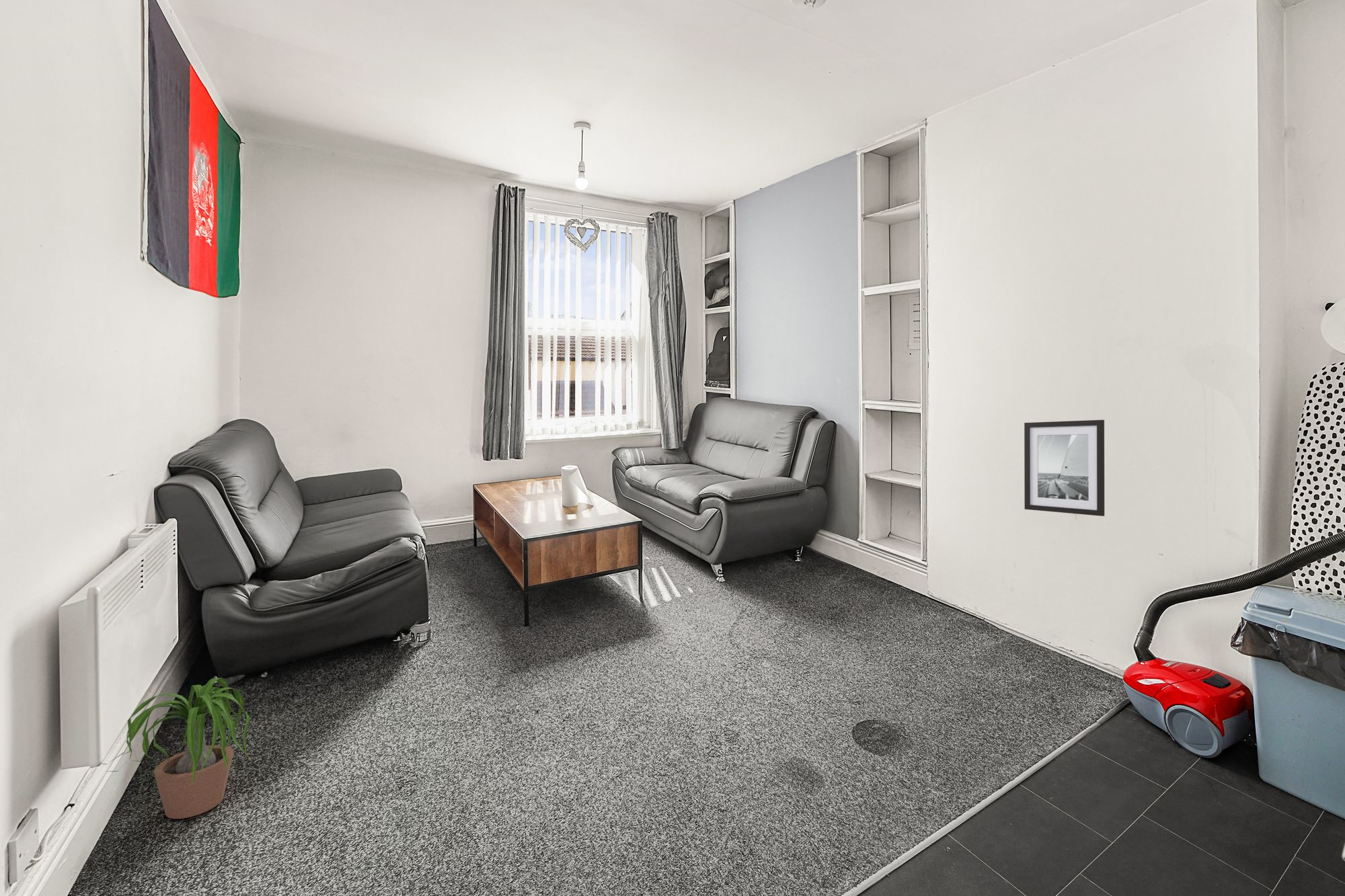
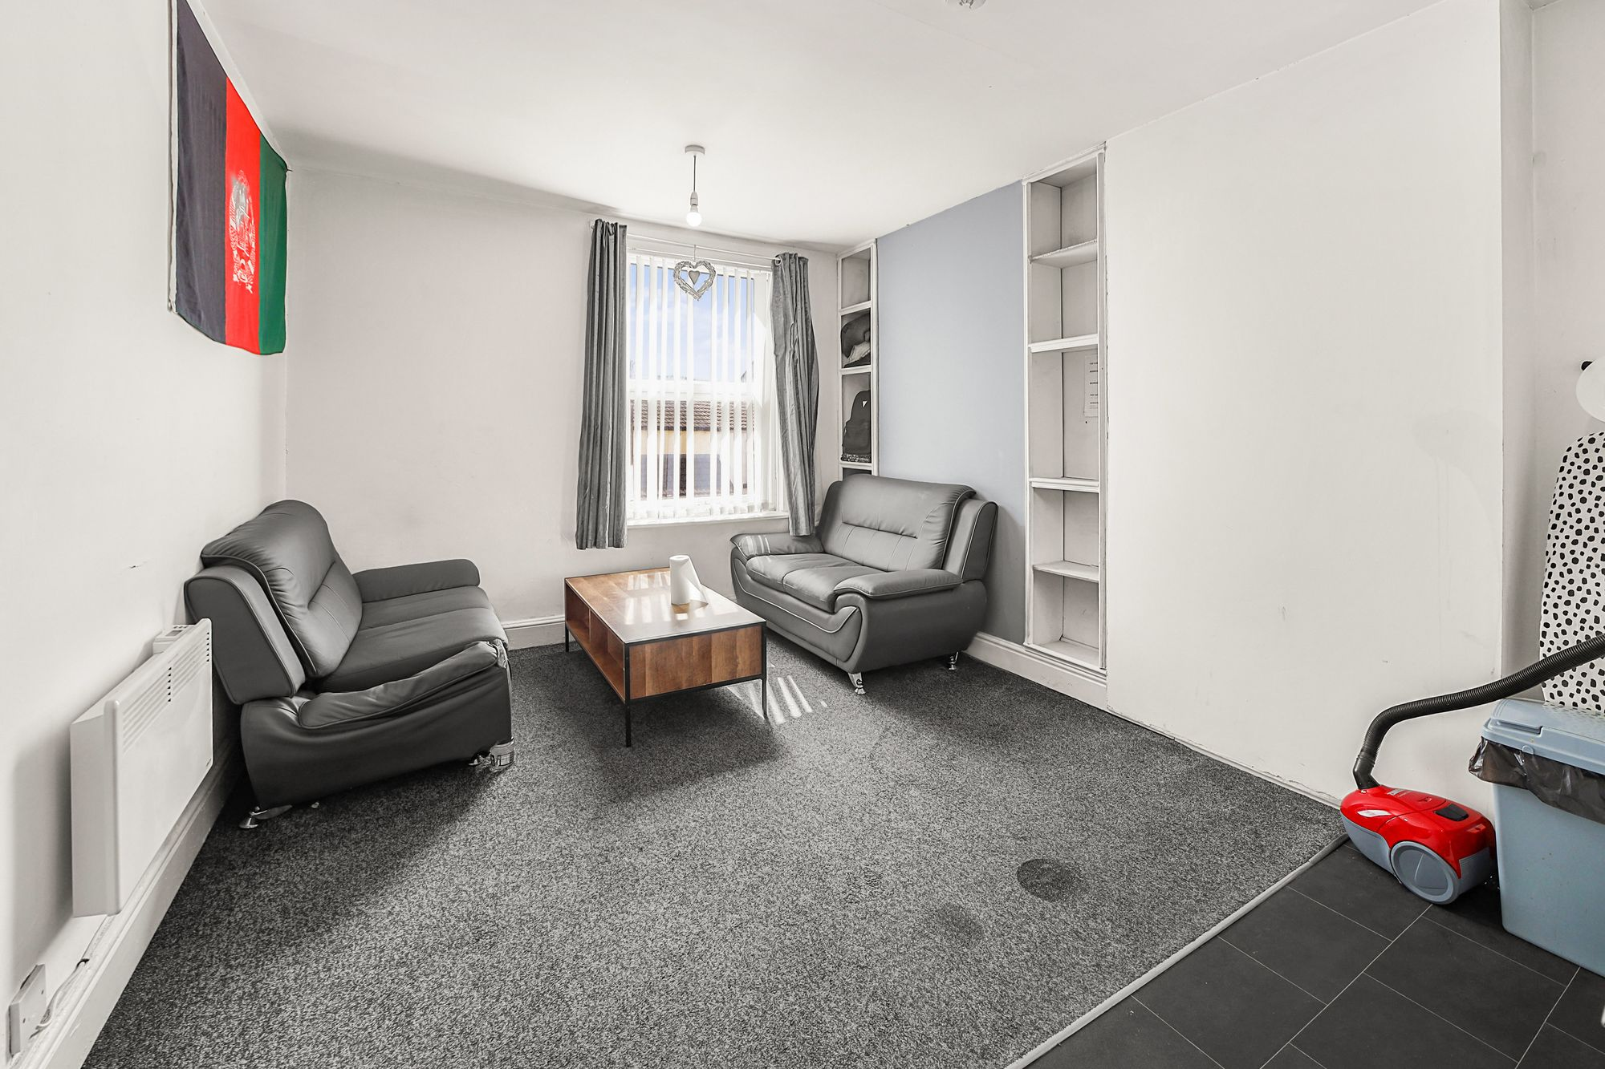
- wall art [1024,419,1105,517]
- potted plant [102,678,253,819]
